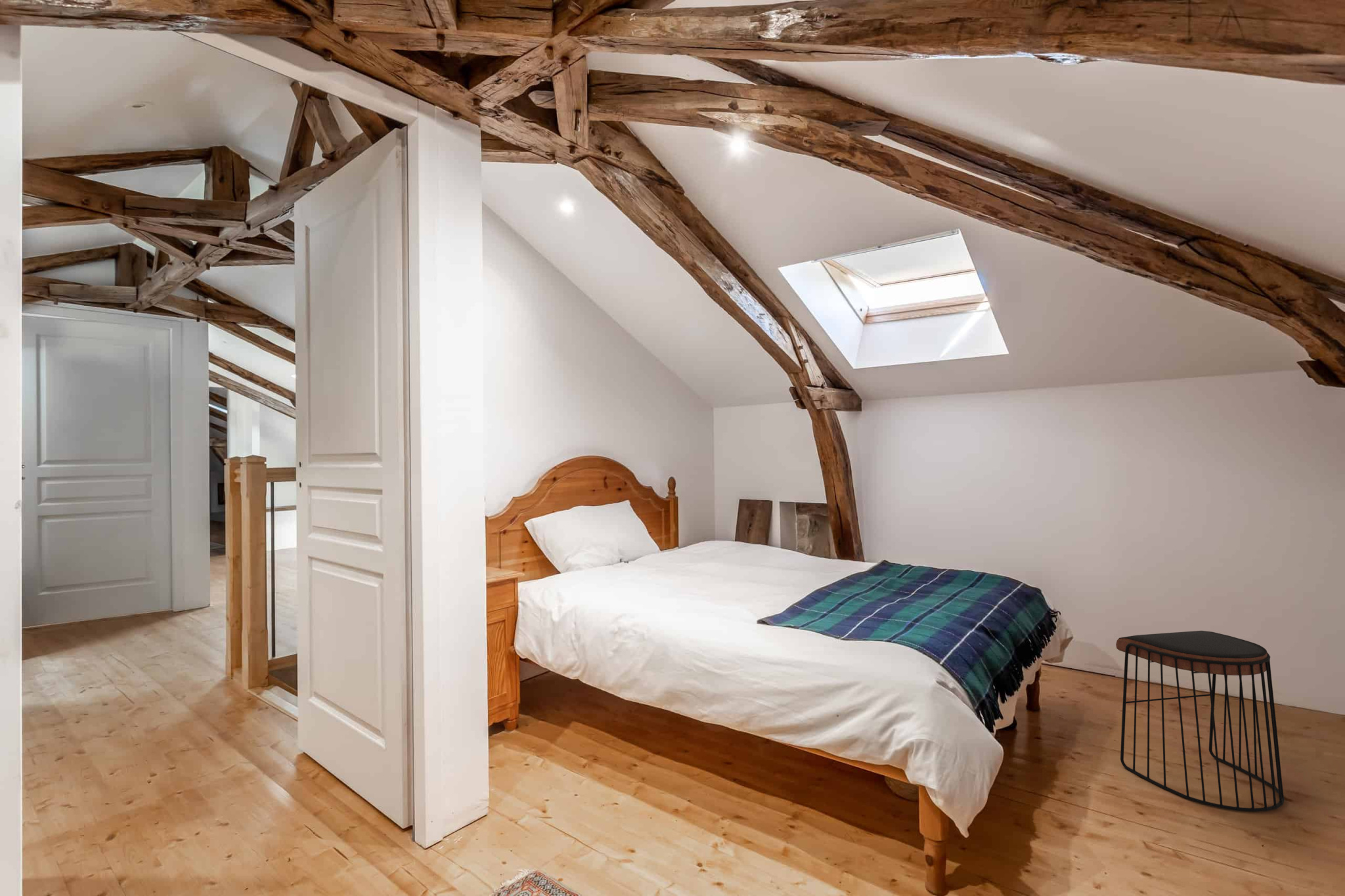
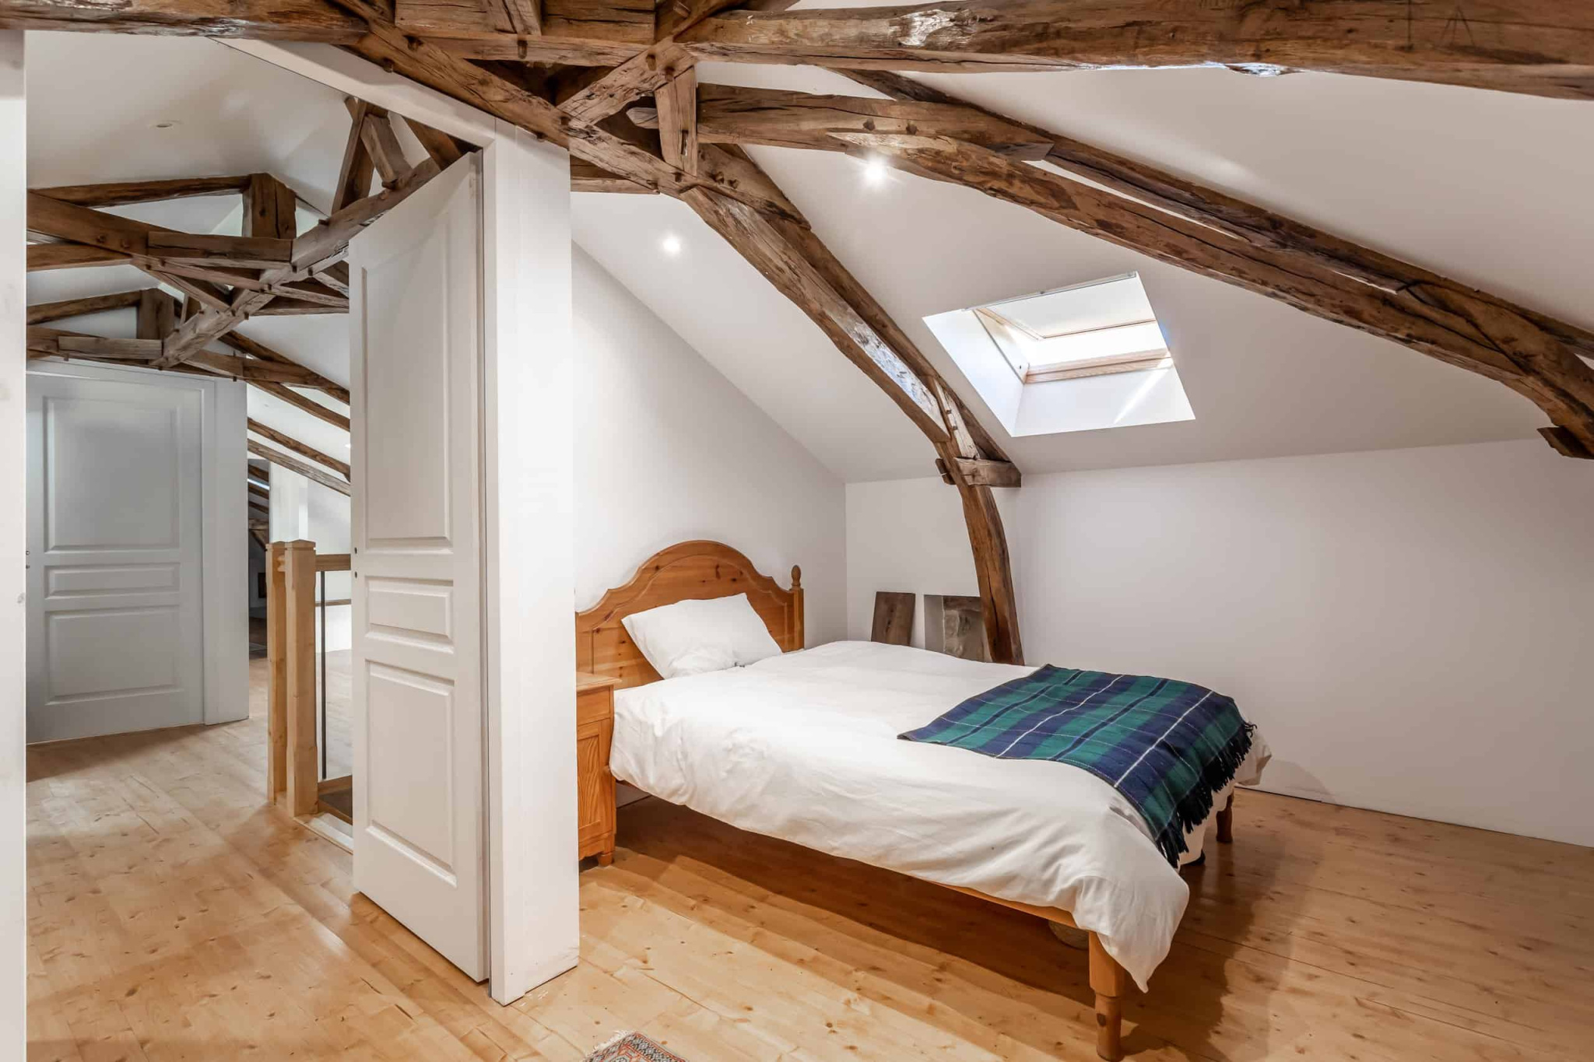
- stool [1115,630,1285,813]
